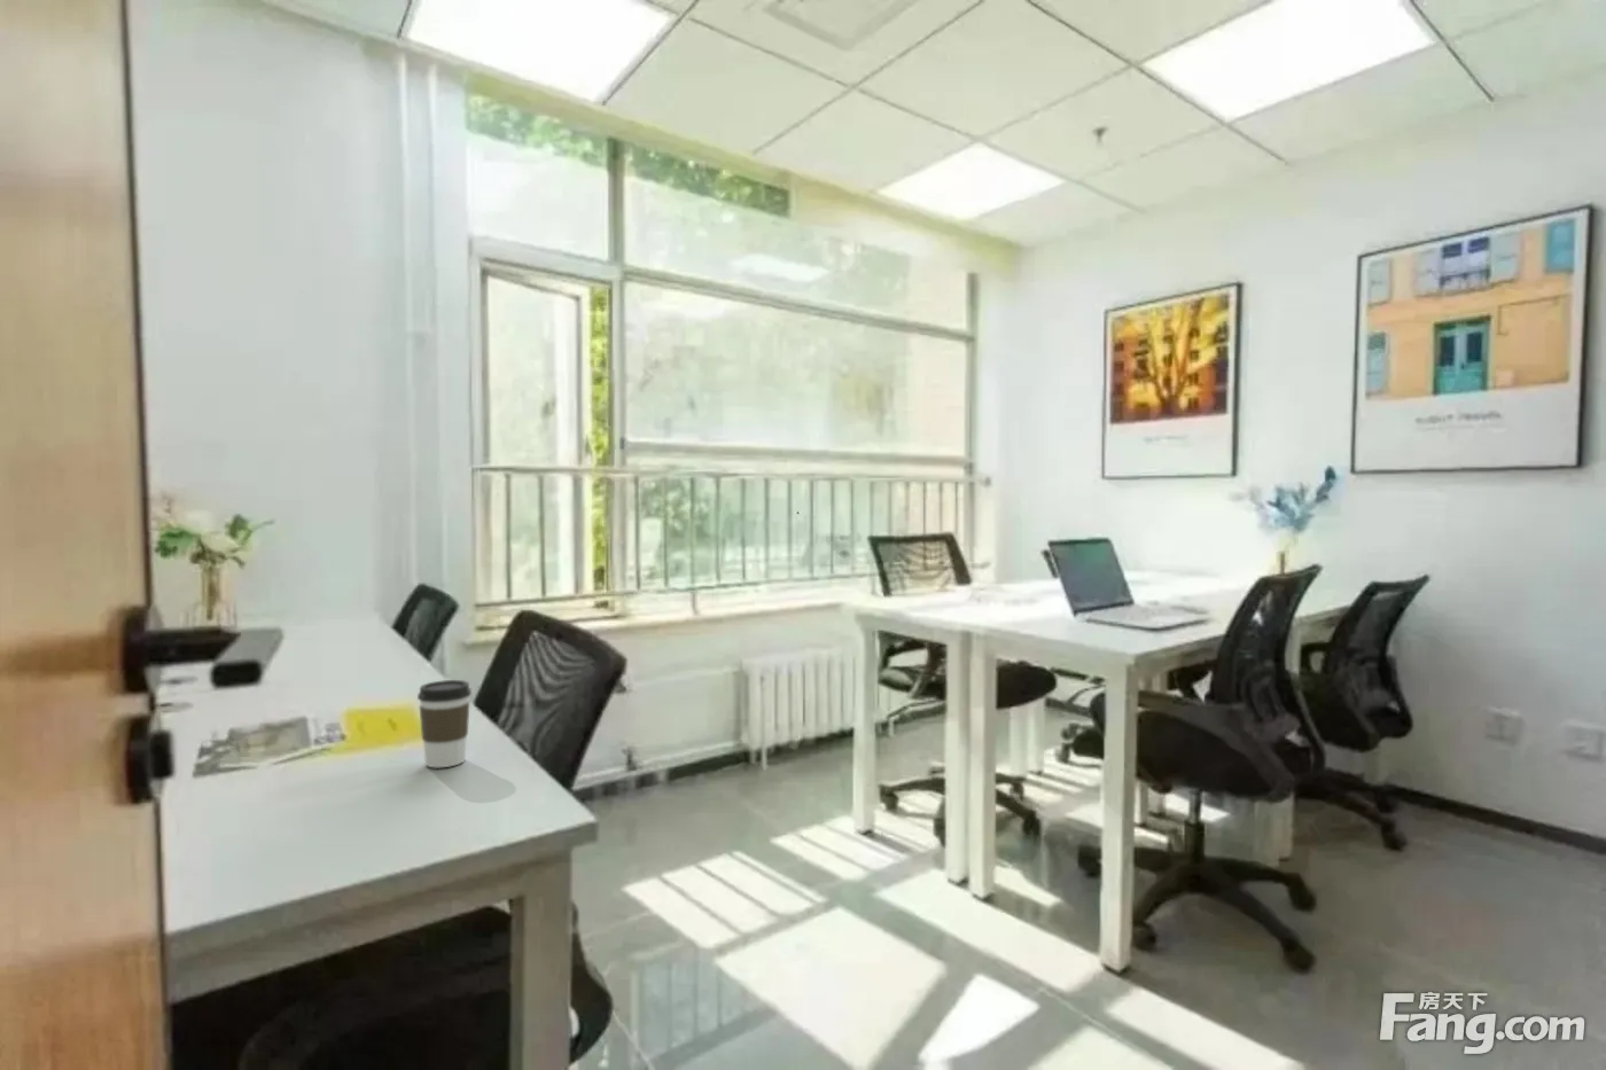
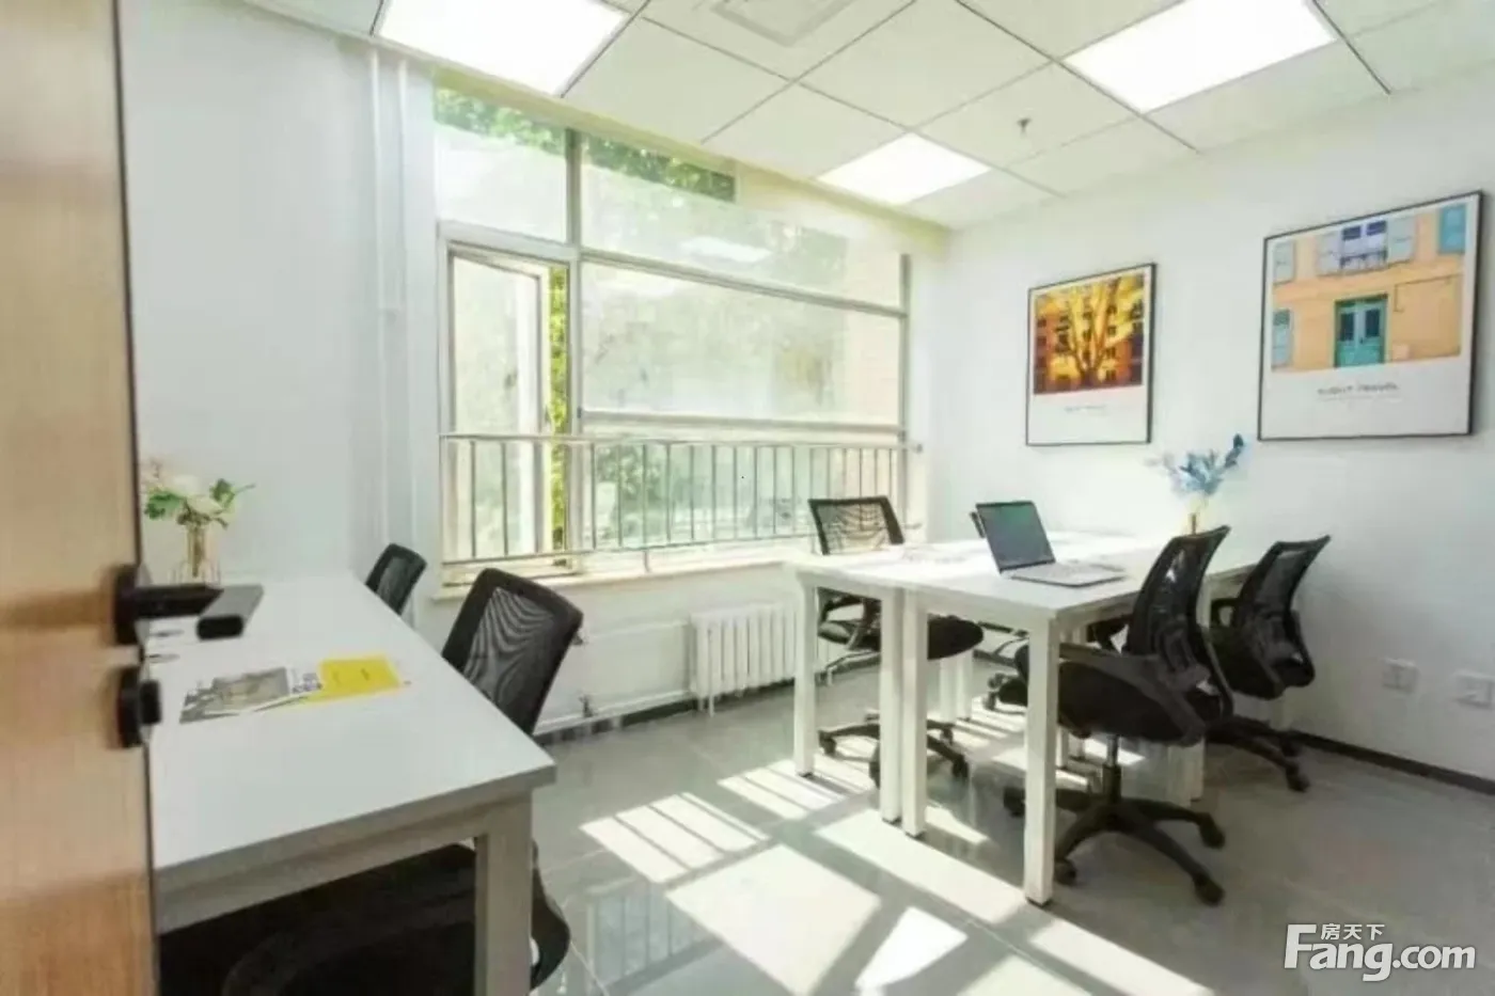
- coffee cup [417,679,473,769]
